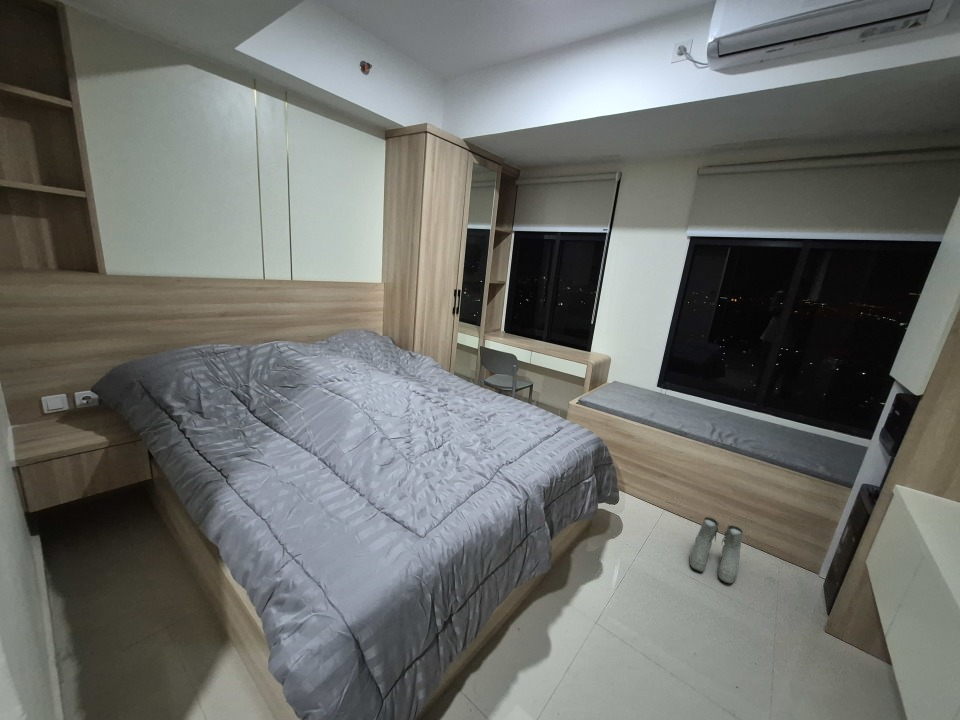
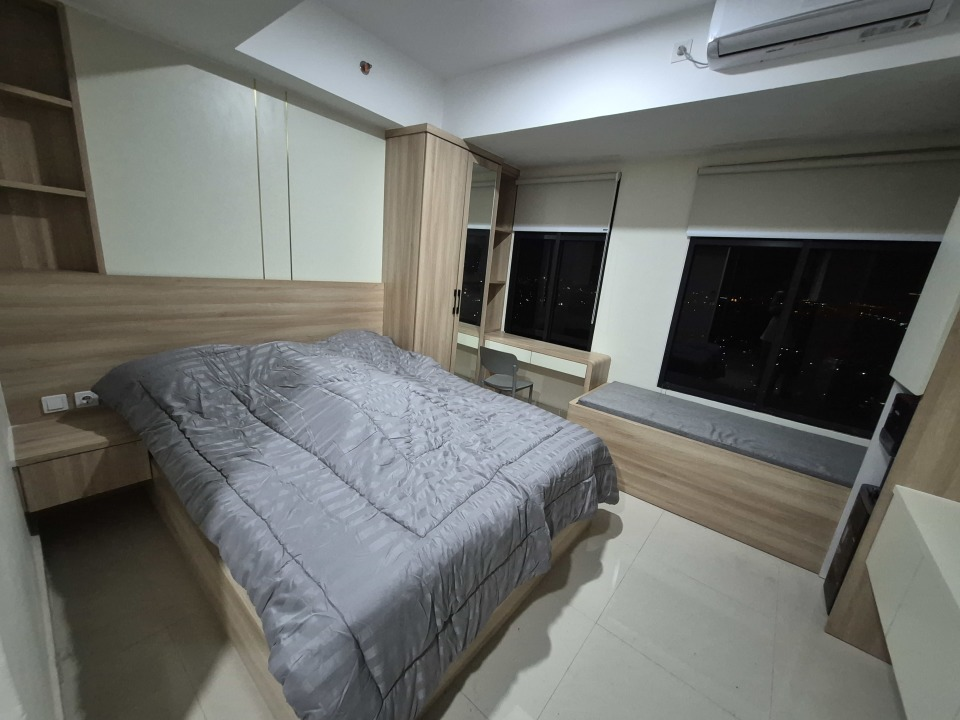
- boots [689,516,744,585]
